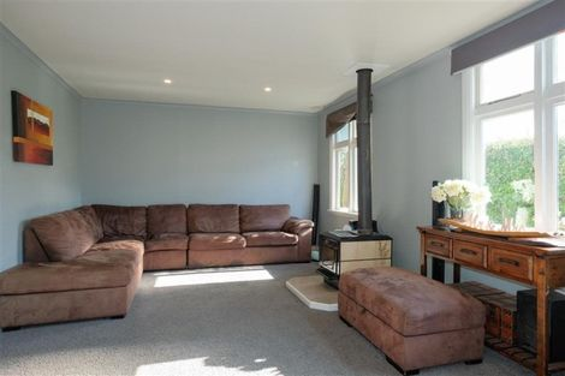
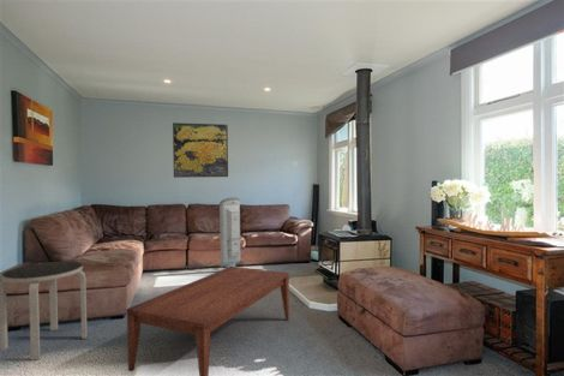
+ air purifier [218,196,241,269]
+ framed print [172,121,229,179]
+ coffee table [125,265,290,376]
+ side table [0,261,88,362]
